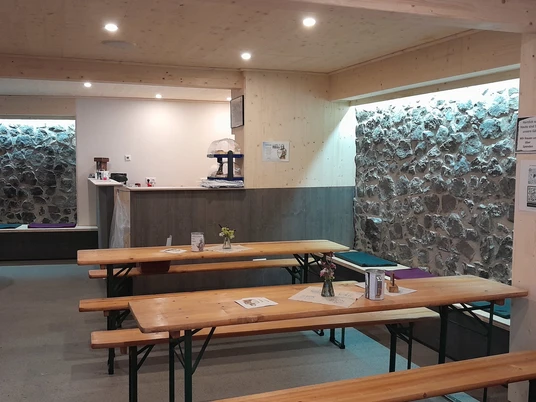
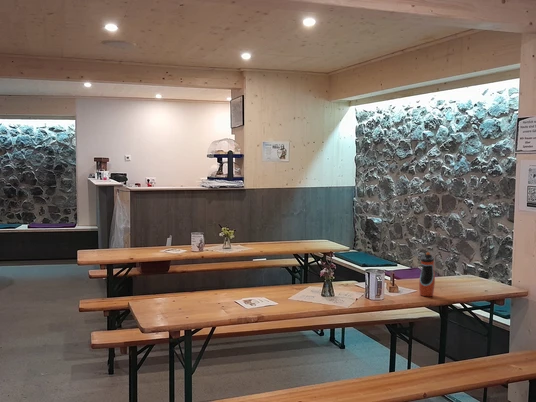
+ water bottle [418,252,436,297]
